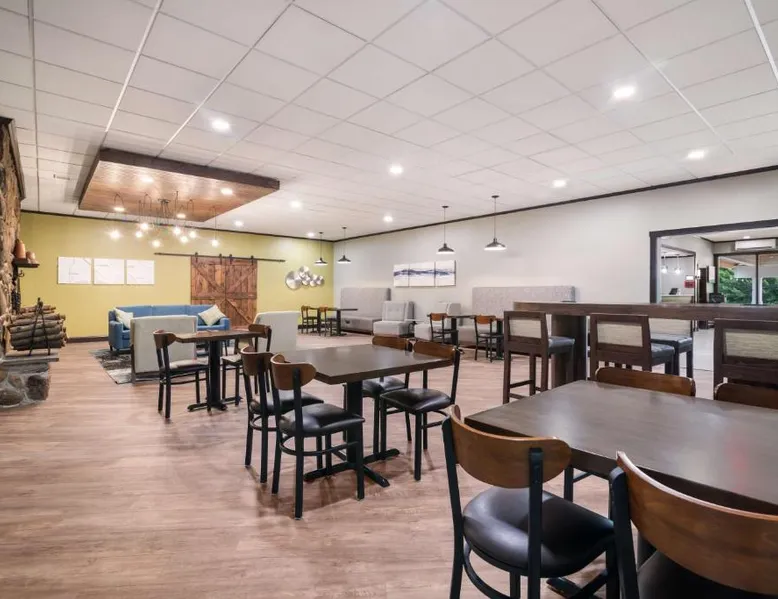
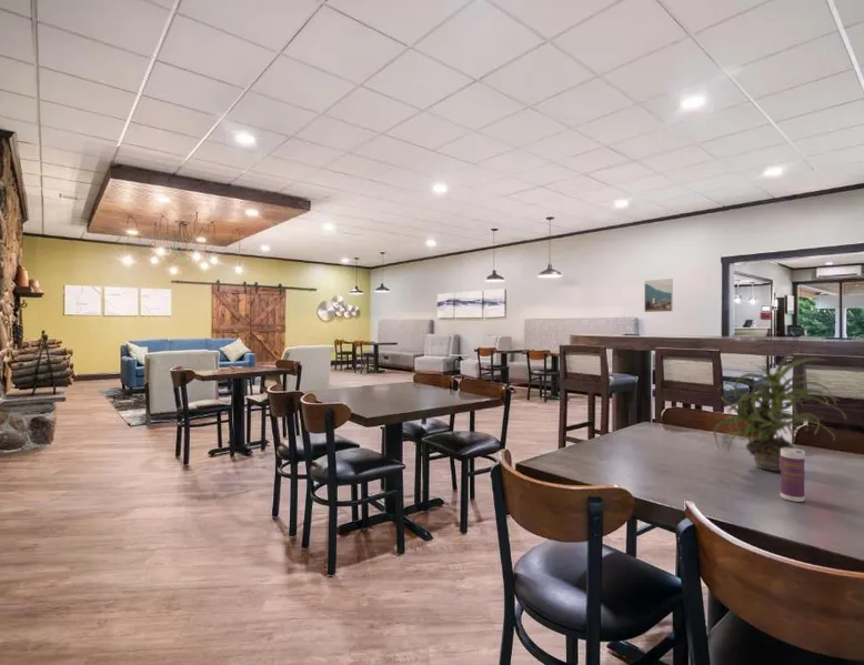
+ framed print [643,278,674,313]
+ beverage can [780,447,806,503]
+ potted plant [713,351,847,472]
